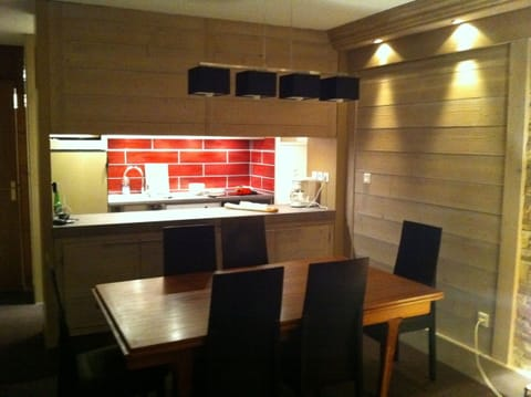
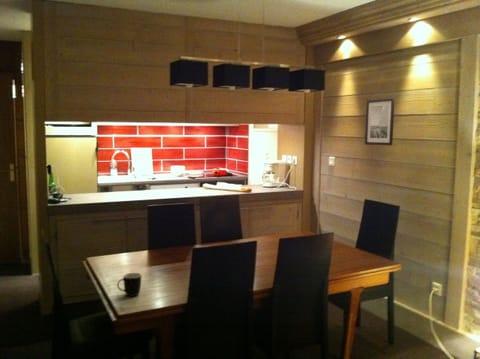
+ mug [116,272,142,297]
+ wall art [364,97,395,146]
